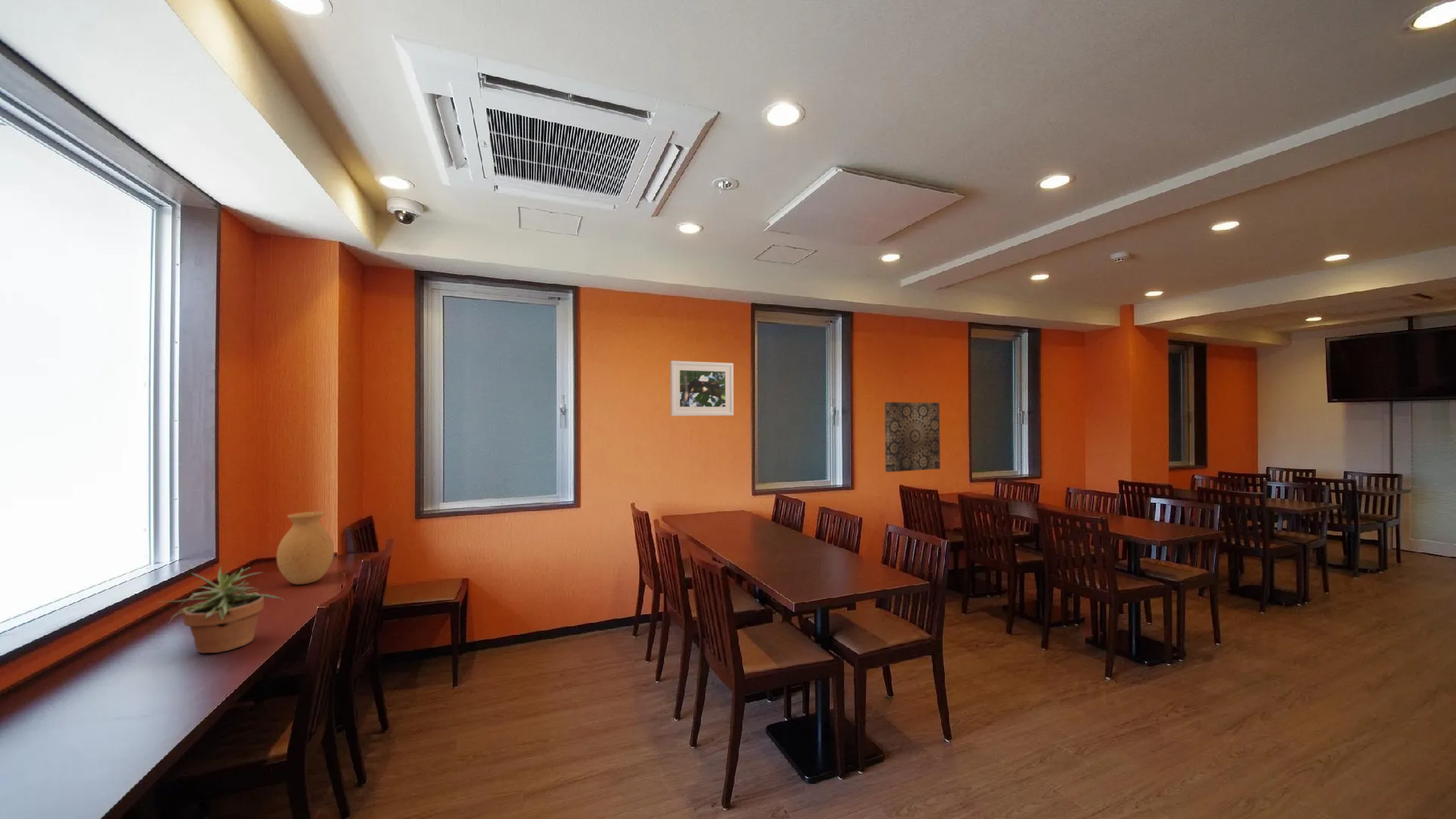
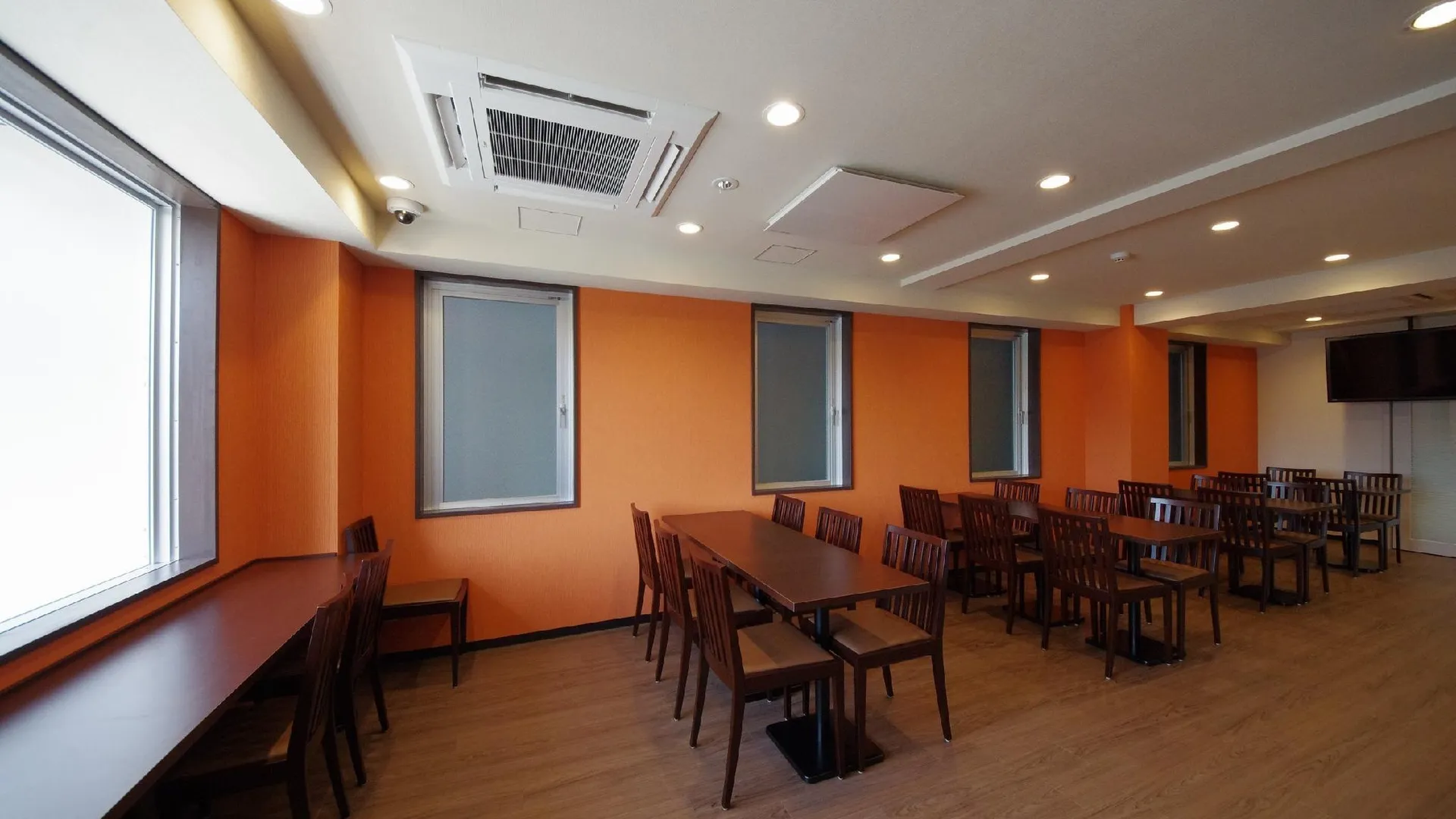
- potted plant [157,566,285,654]
- vase [276,511,335,585]
- wall art [883,401,941,473]
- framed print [670,360,734,416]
